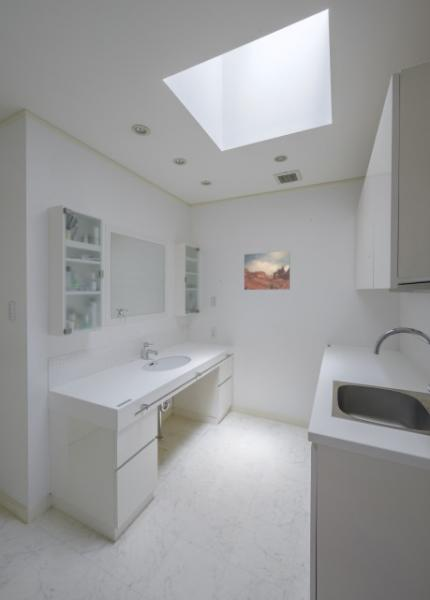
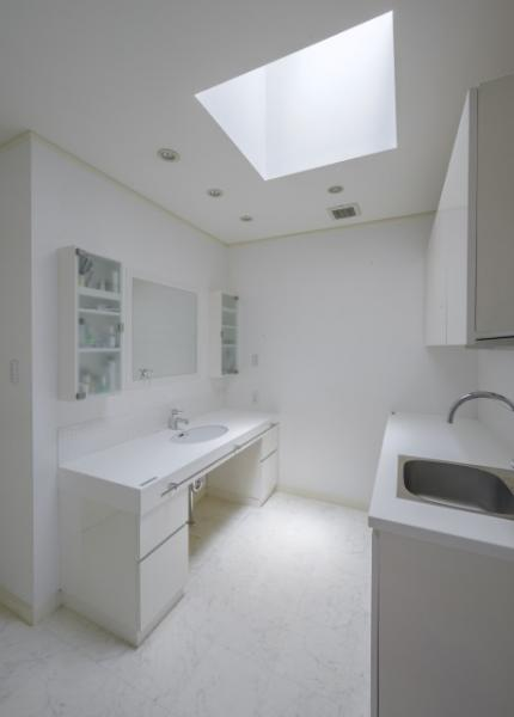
- wall art [243,250,291,291]
